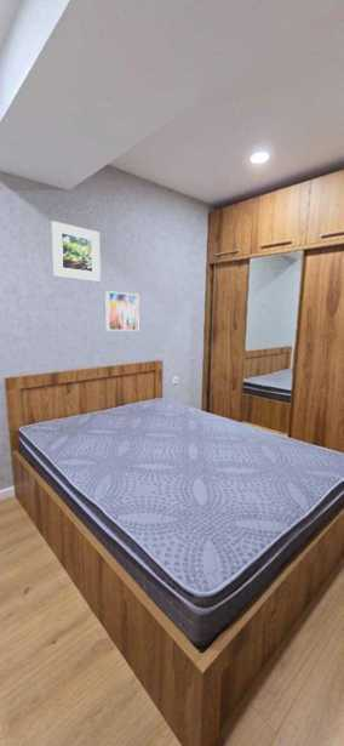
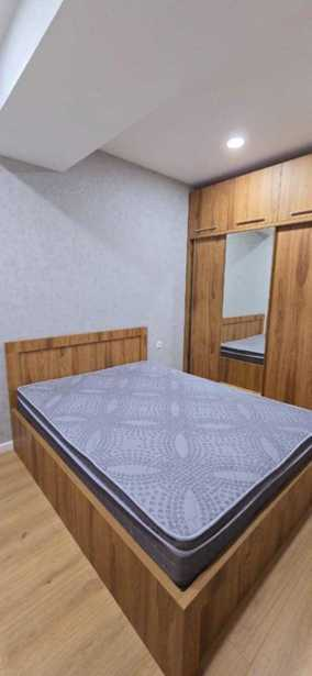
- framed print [104,290,141,332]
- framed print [51,220,102,283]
